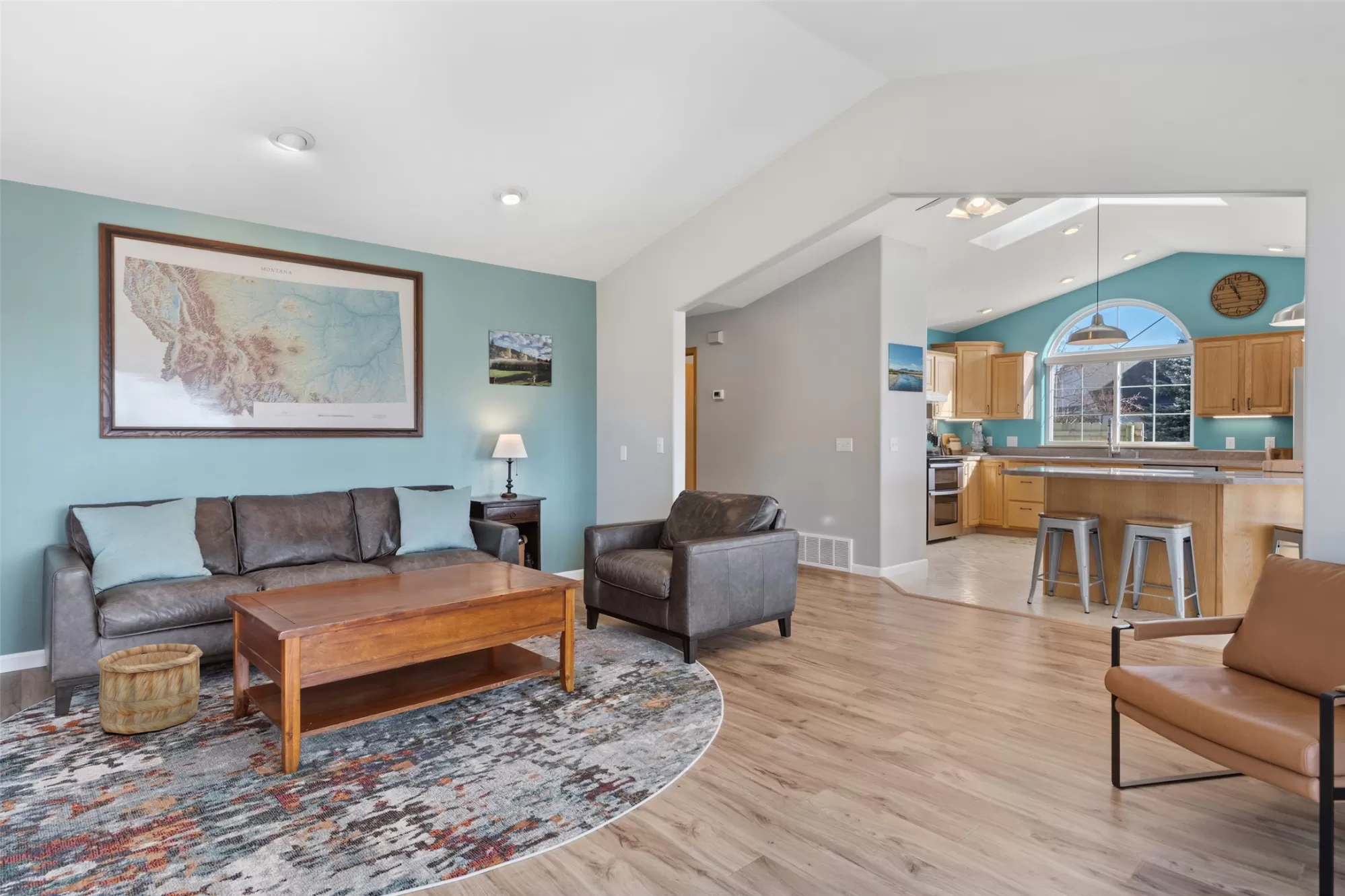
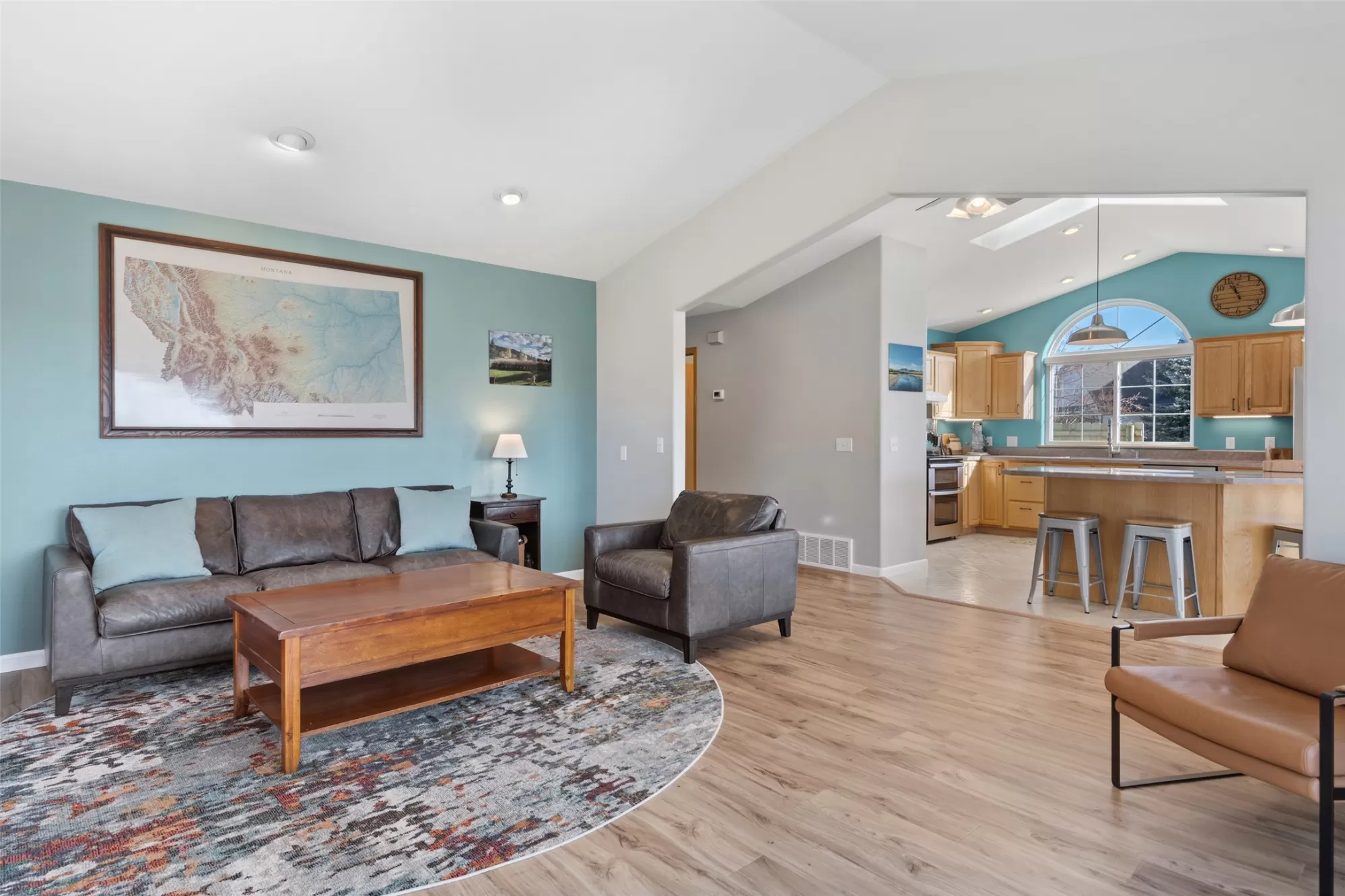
- wooden bucket [96,642,204,735]
